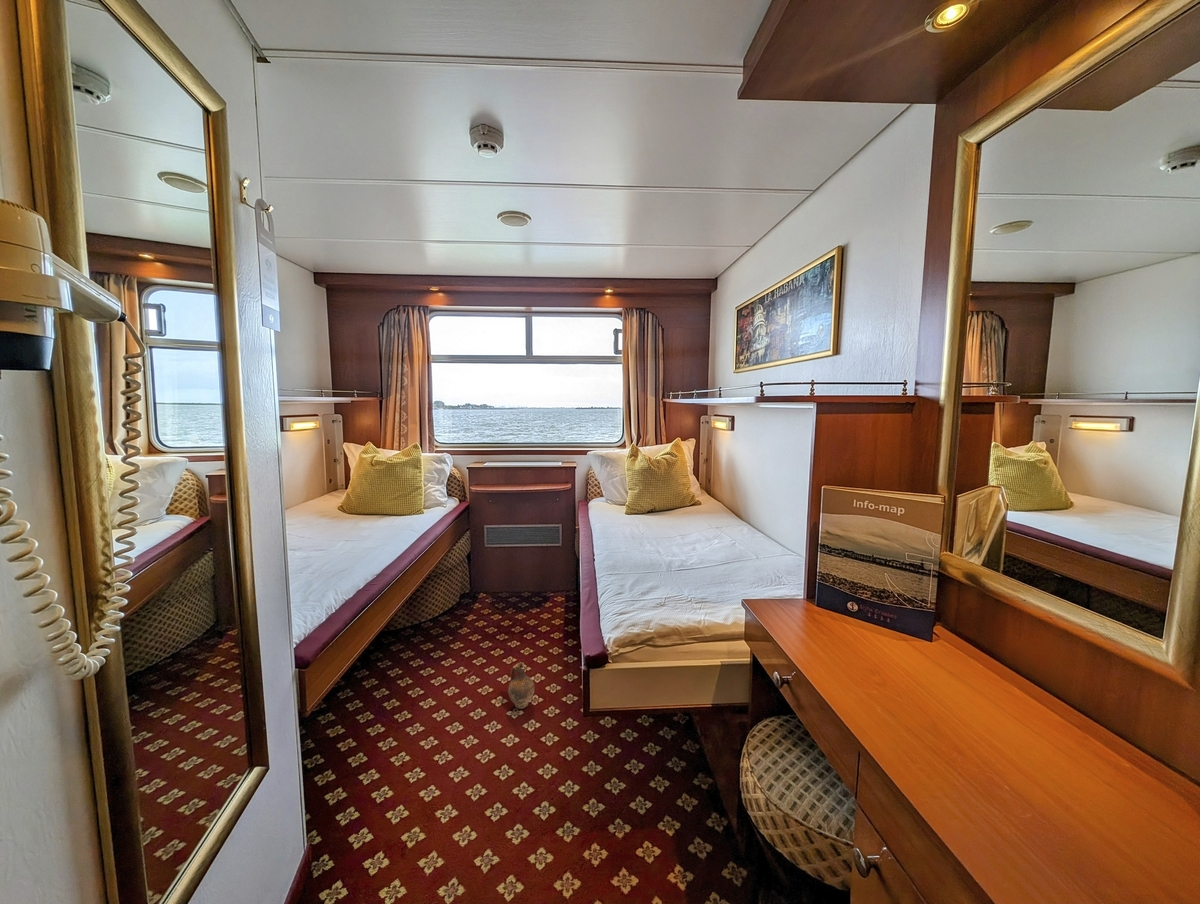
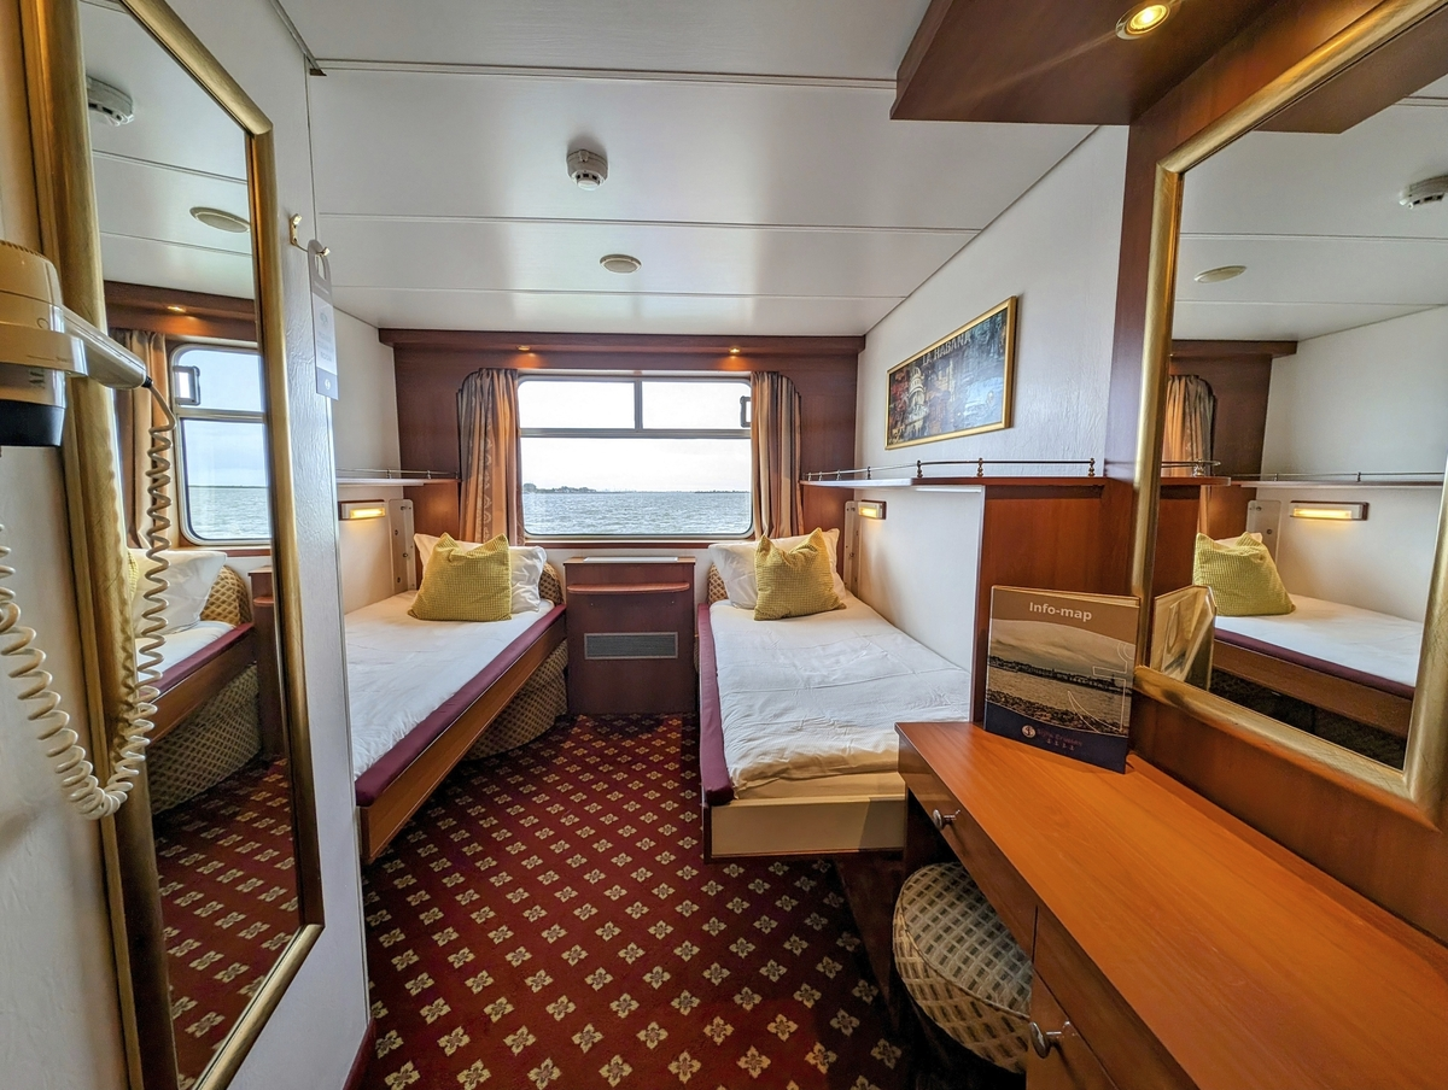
- ceramic jug [507,662,536,710]
